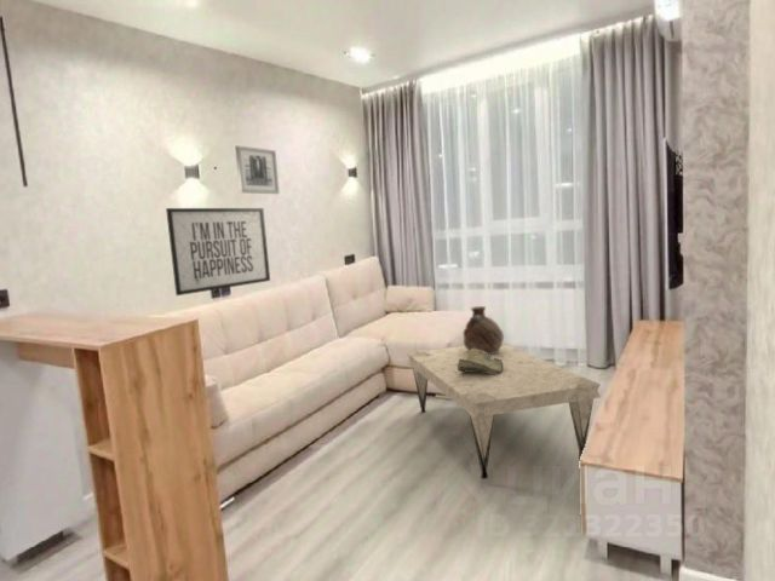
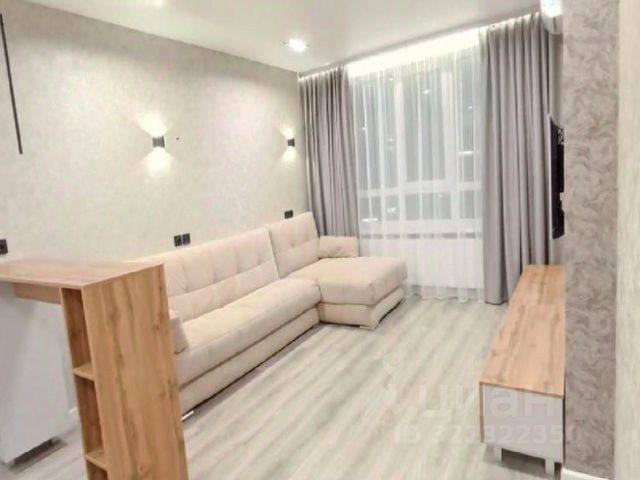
- coffee table [406,343,602,481]
- mirror [165,207,271,297]
- decorative bowl [458,349,504,374]
- vase [463,305,505,355]
- wall art [234,144,281,195]
